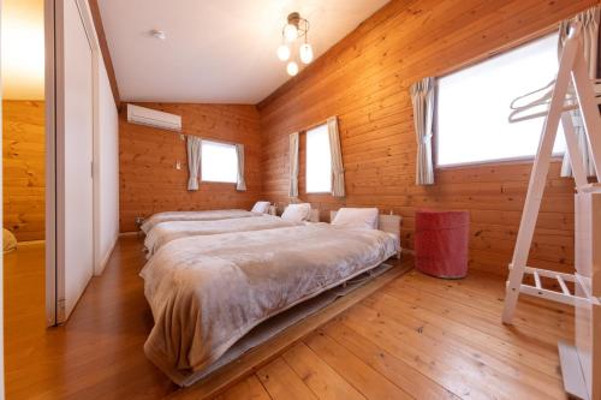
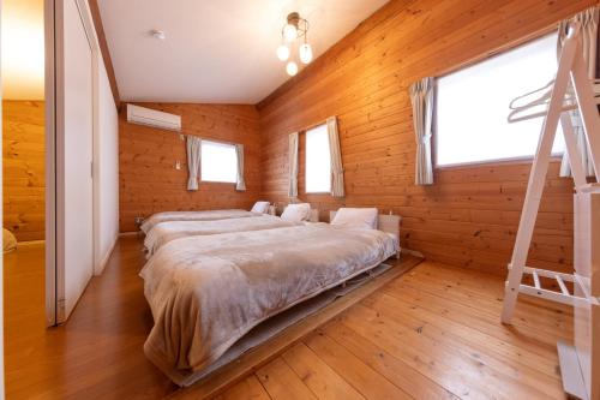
- laundry hamper [413,208,470,279]
